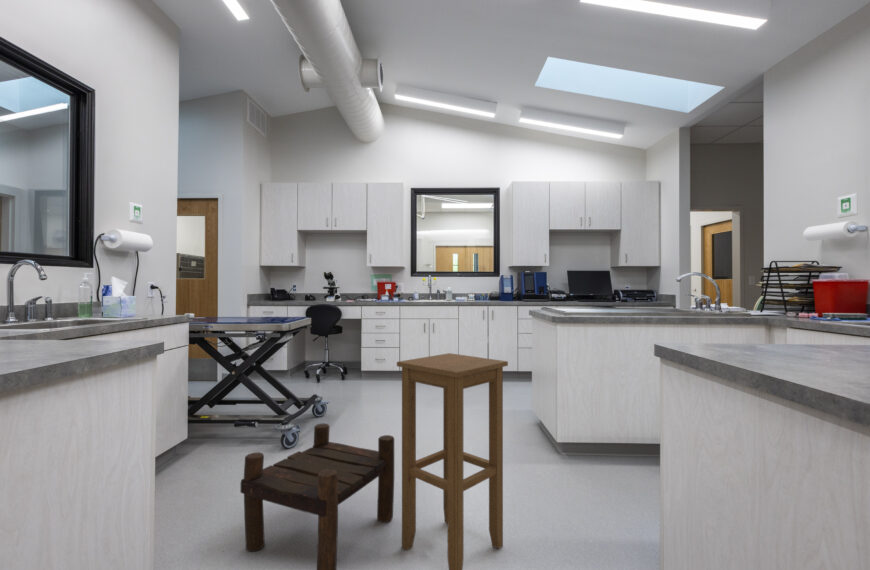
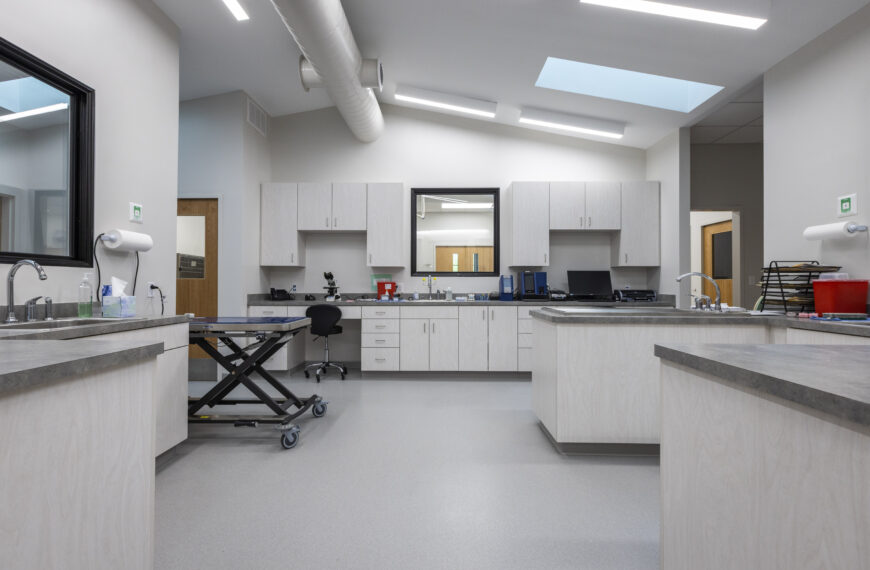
- stool [396,352,509,570]
- stool [240,422,395,570]
